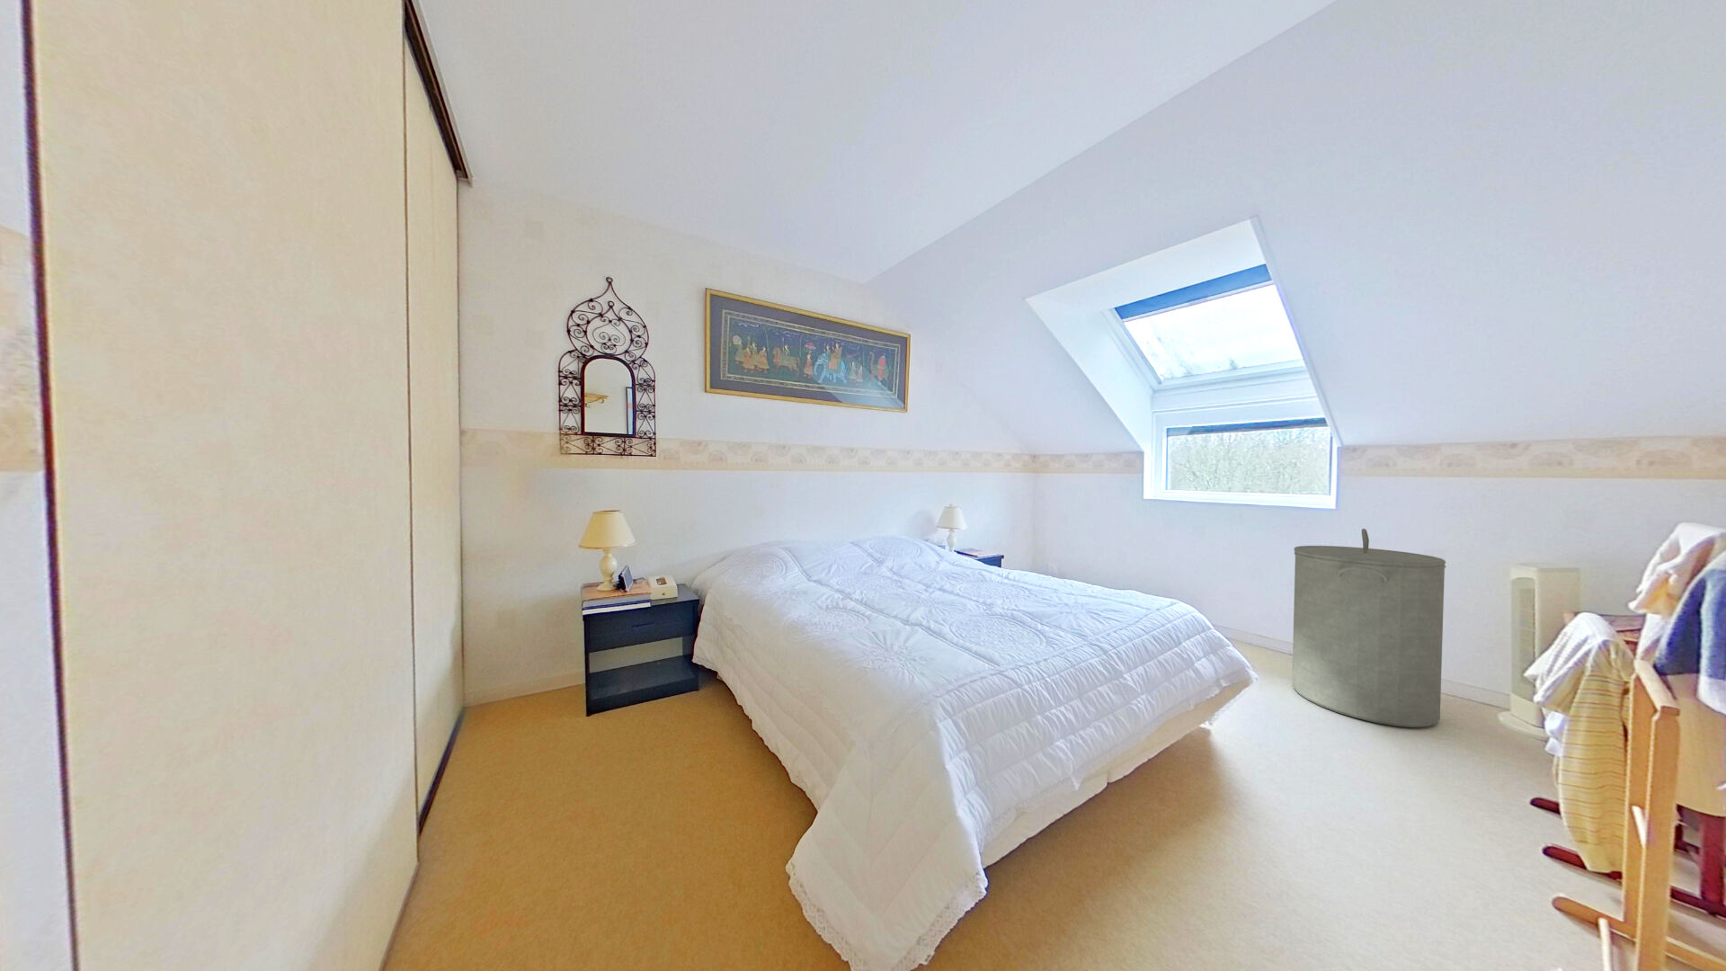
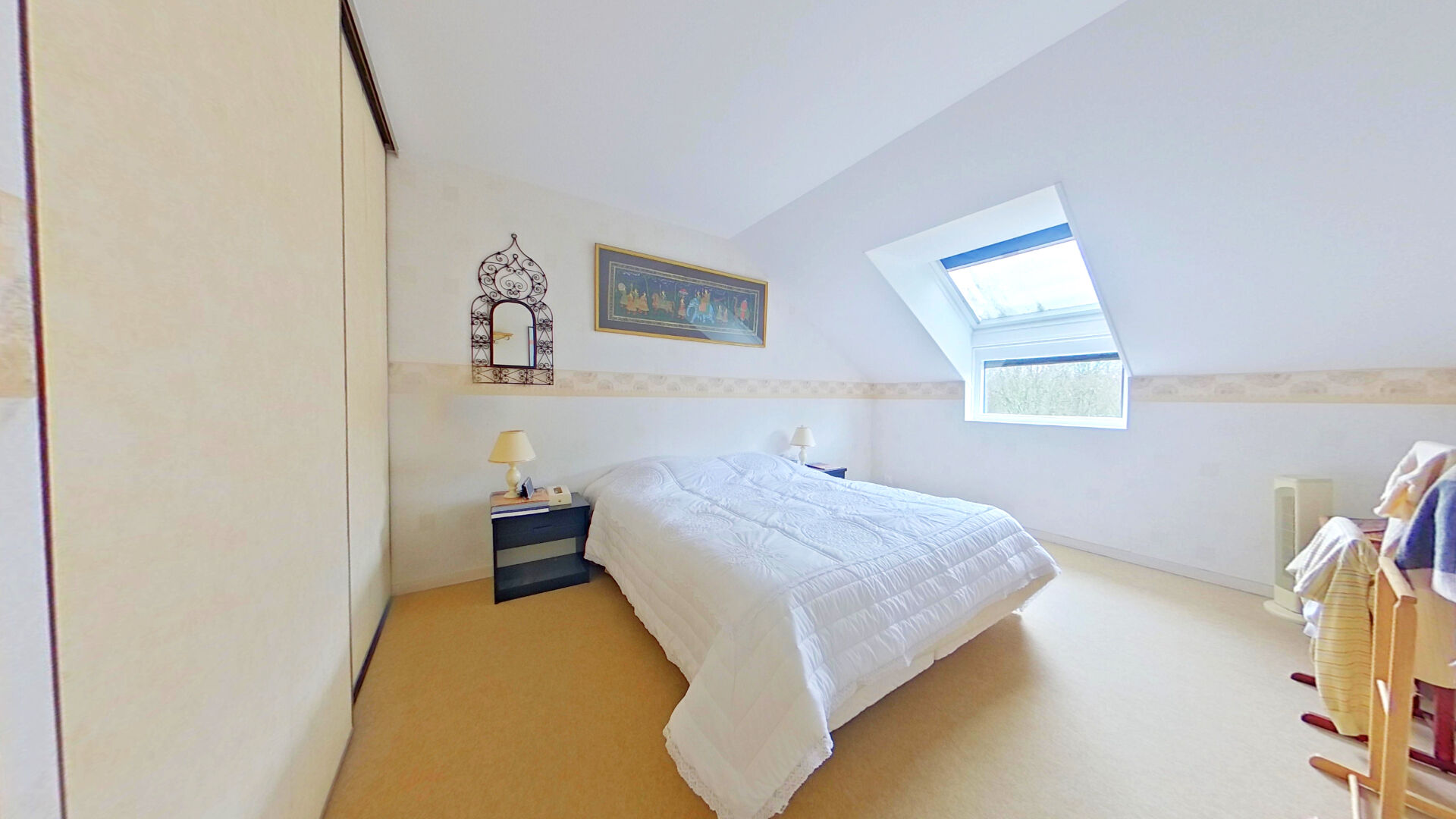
- laundry hamper [1291,528,1446,728]
